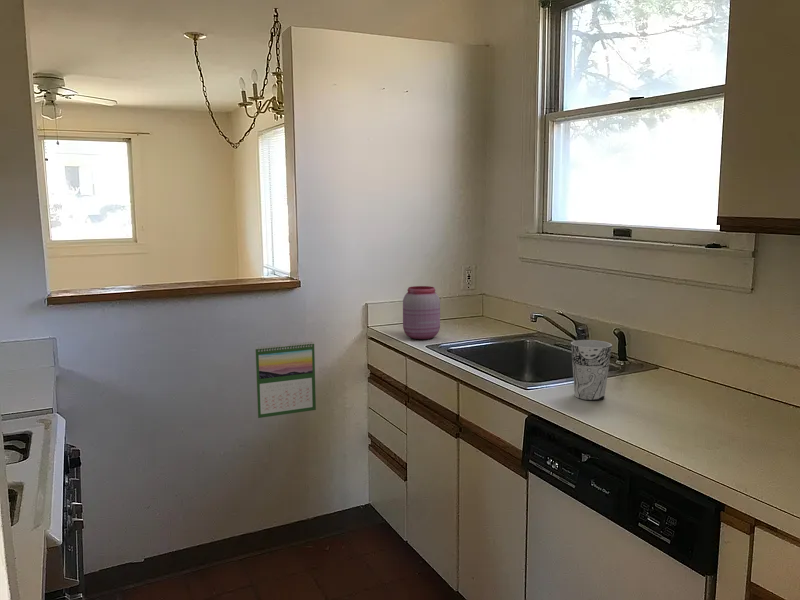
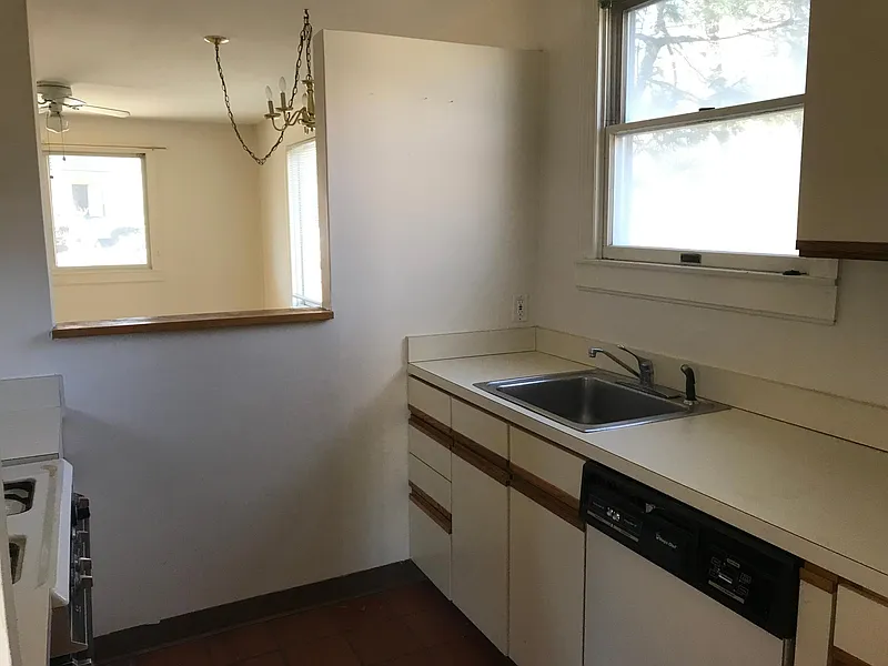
- cup [570,339,613,401]
- calendar [254,341,317,419]
- jar [402,285,441,340]
